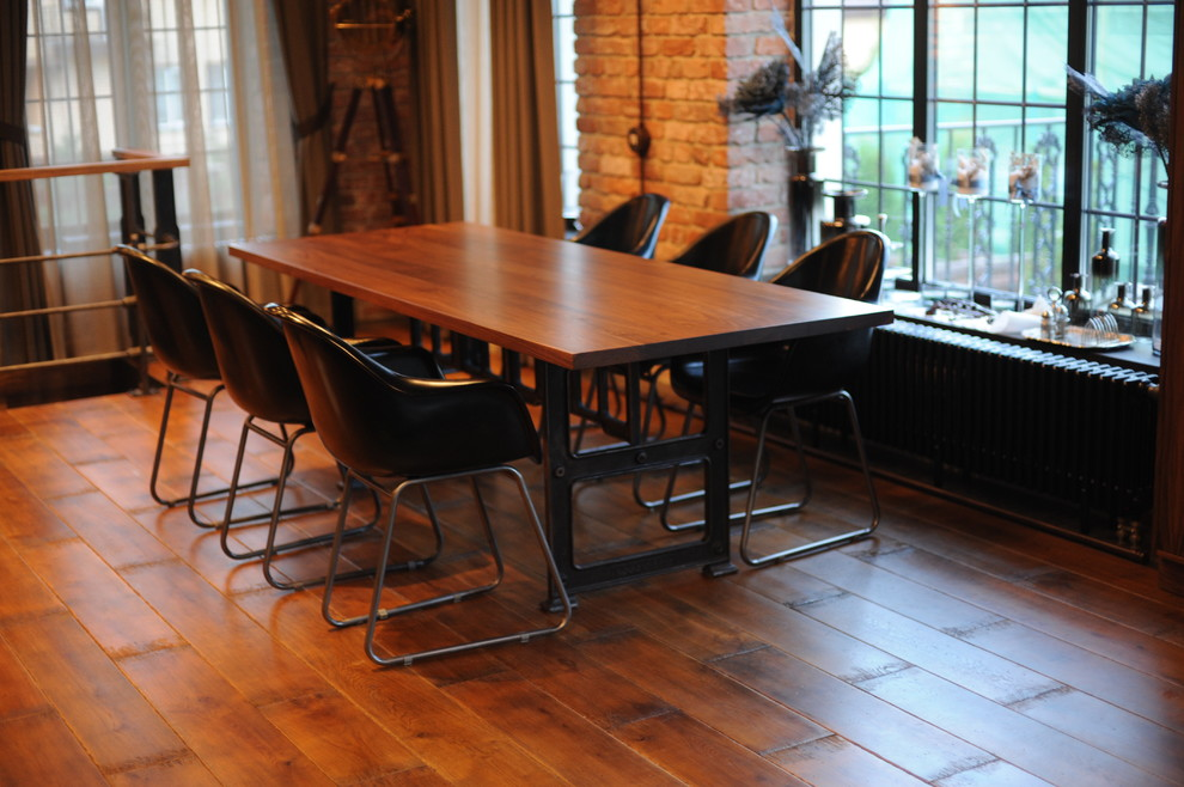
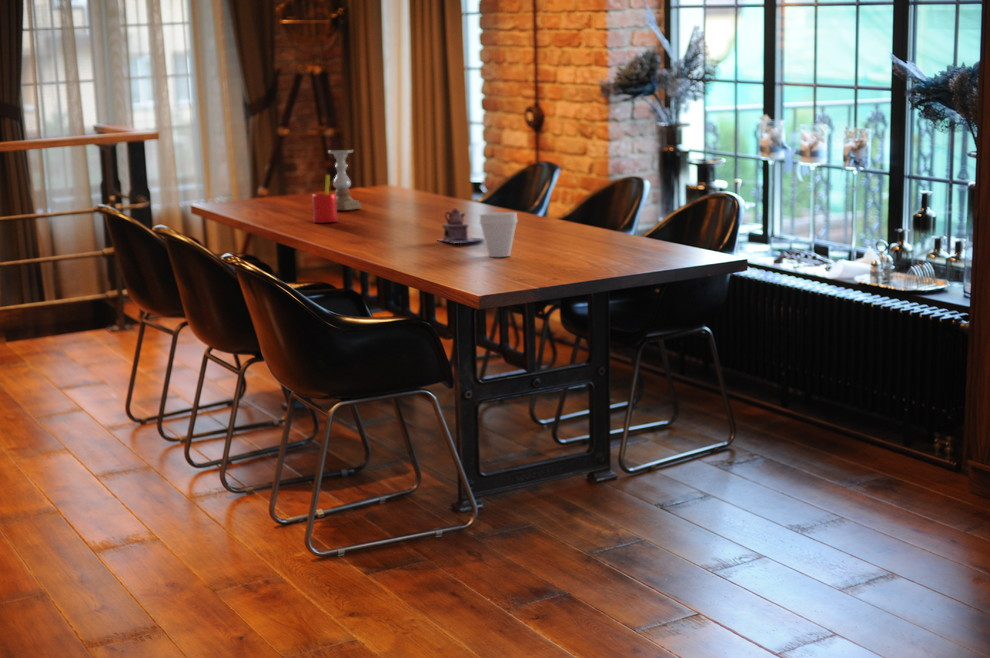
+ straw [311,174,338,224]
+ candle holder [327,149,363,211]
+ cup [478,211,518,258]
+ teapot [438,207,484,244]
